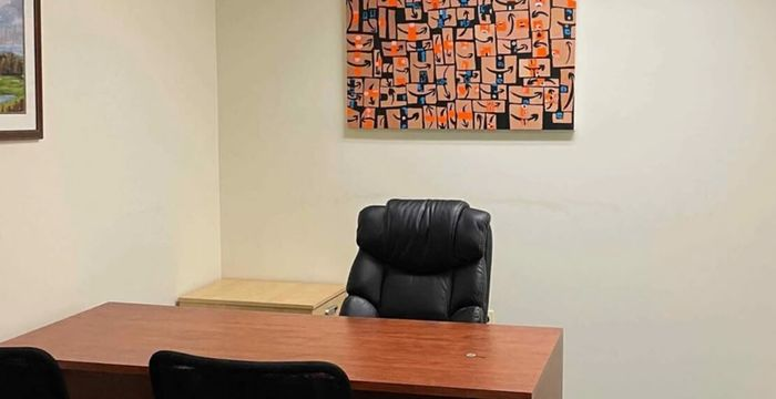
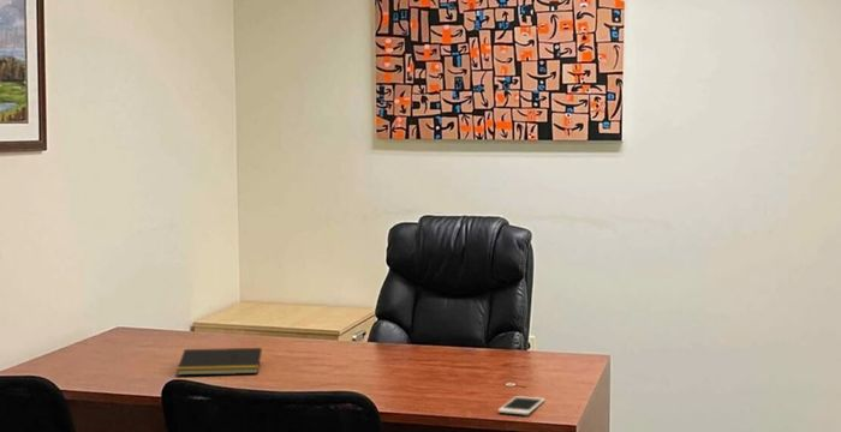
+ notepad [175,347,263,377]
+ cell phone [497,395,545,416]
